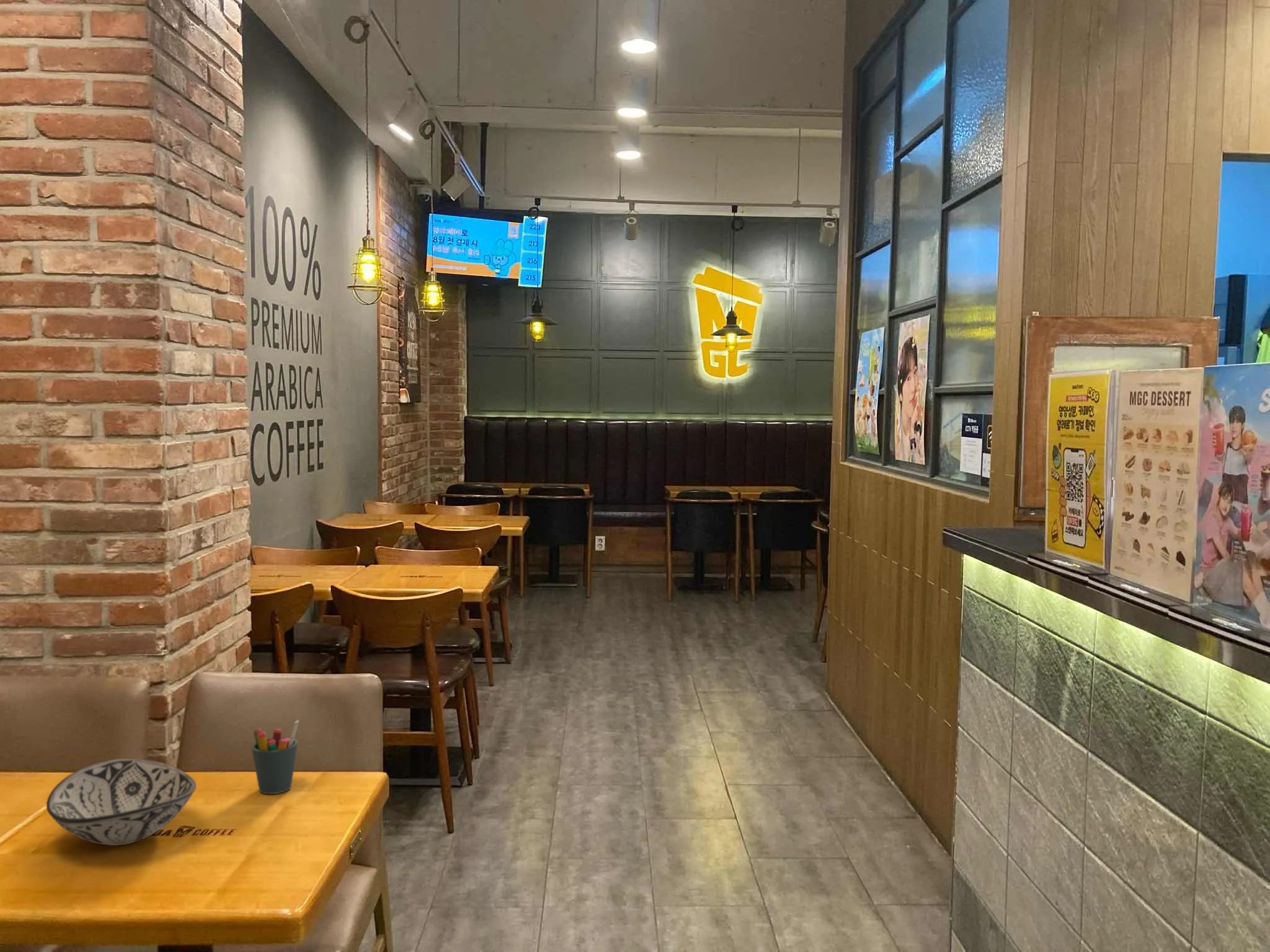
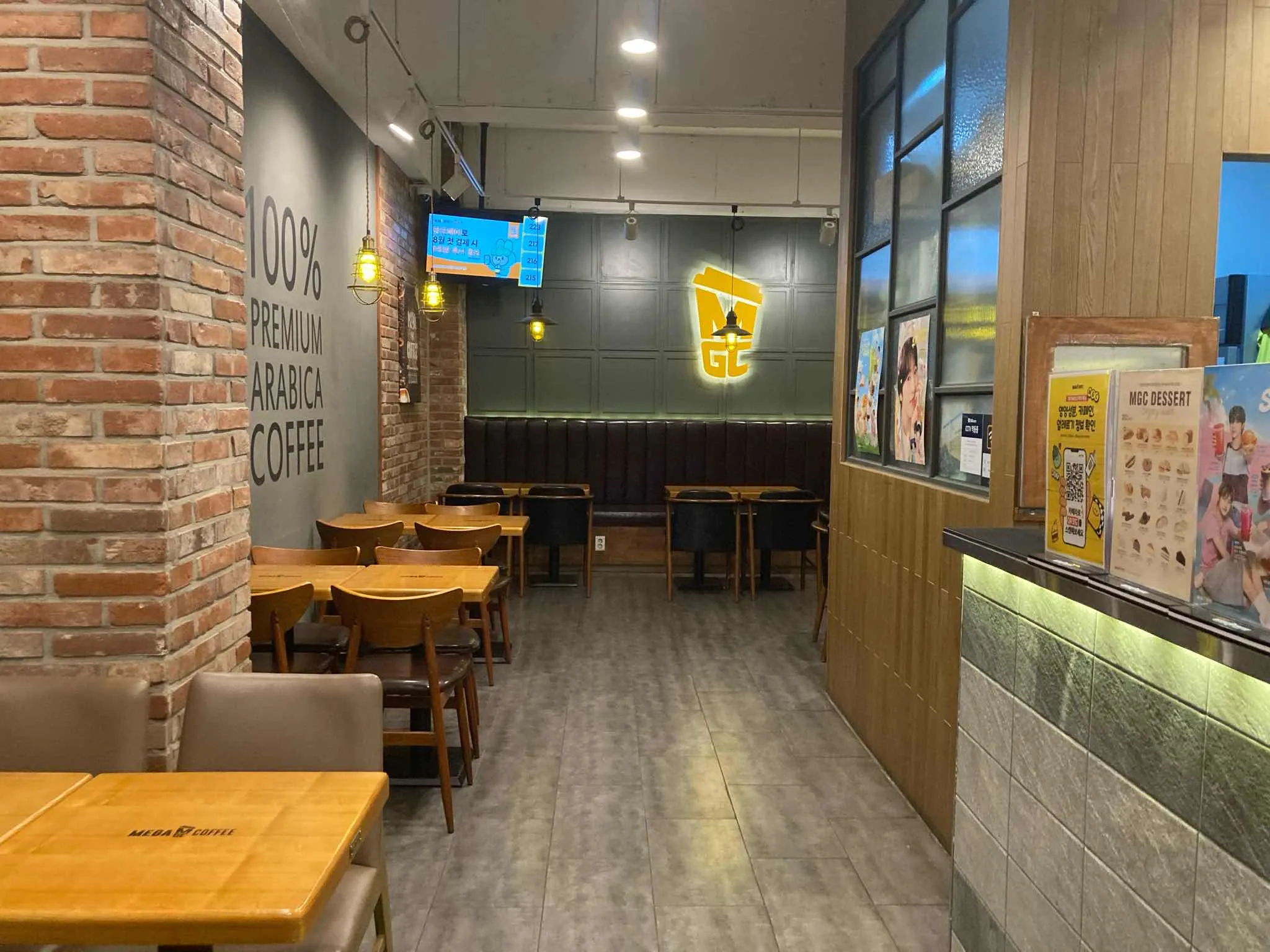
- decorative bowl [46,758,197,846]
- pen holder [251,720,300,795]
